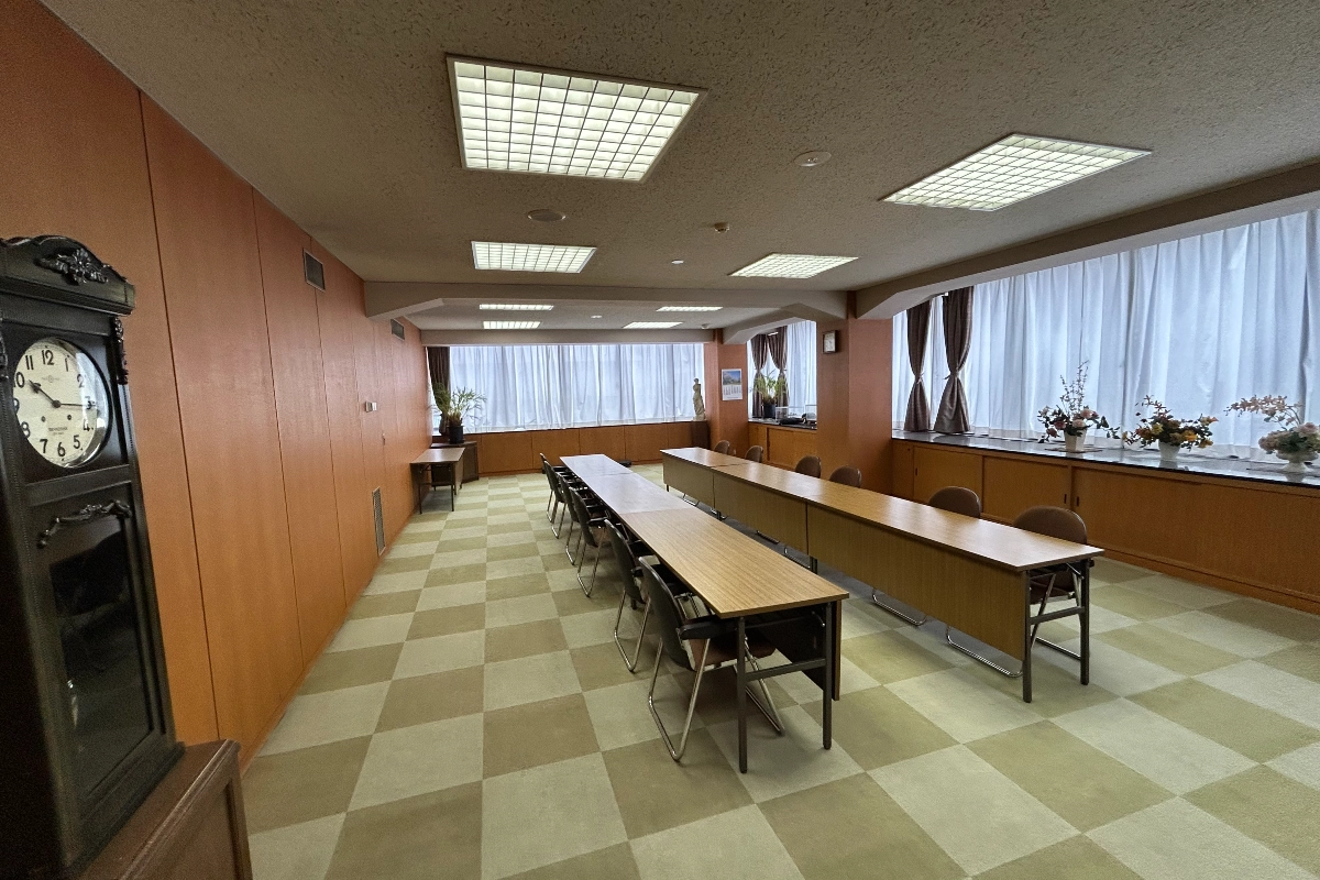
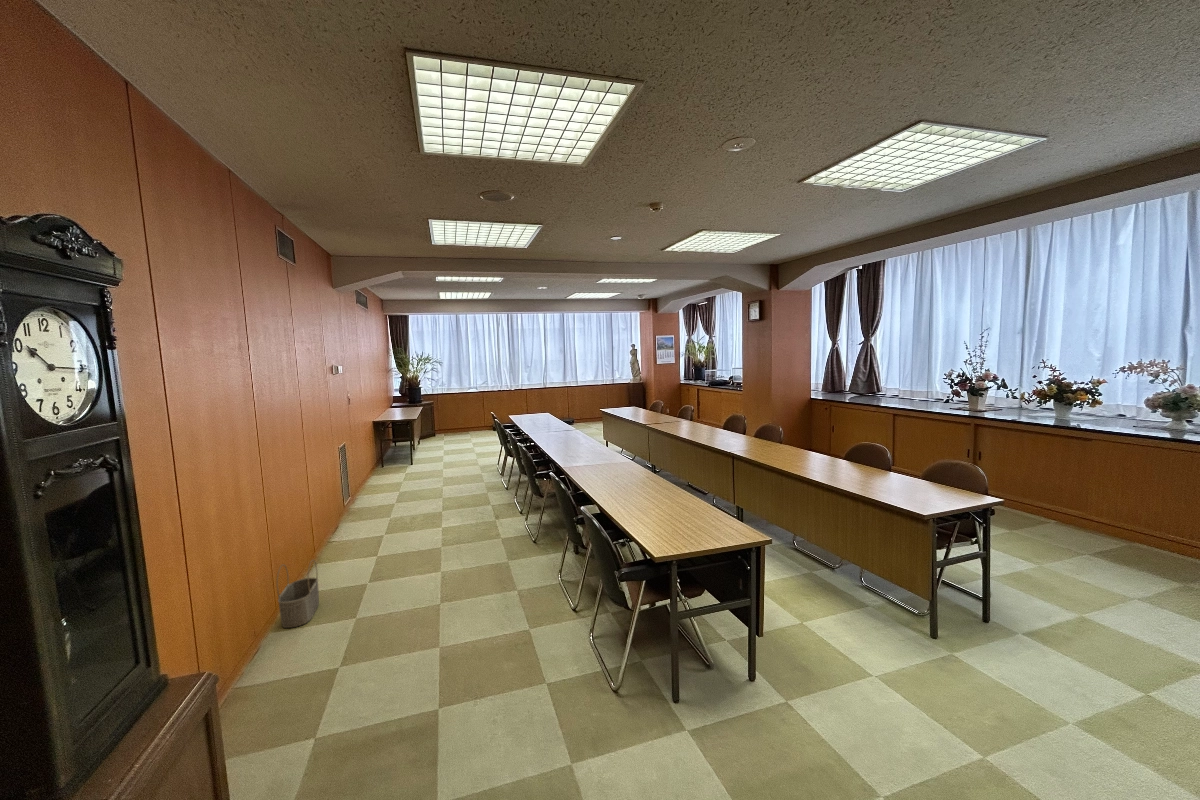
+ wicker basket [276,559,320,629]
